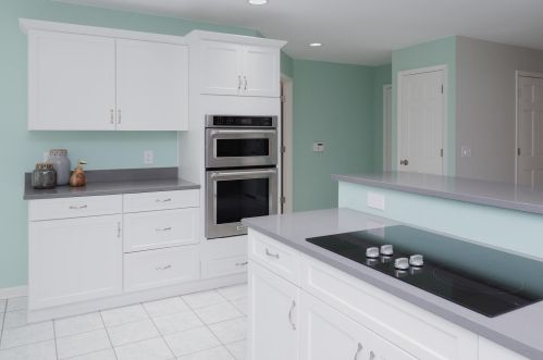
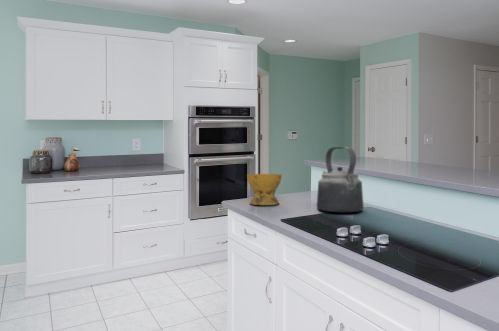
+ bowl [246,173,283,206]
+ kettle [316,146,365,213]
